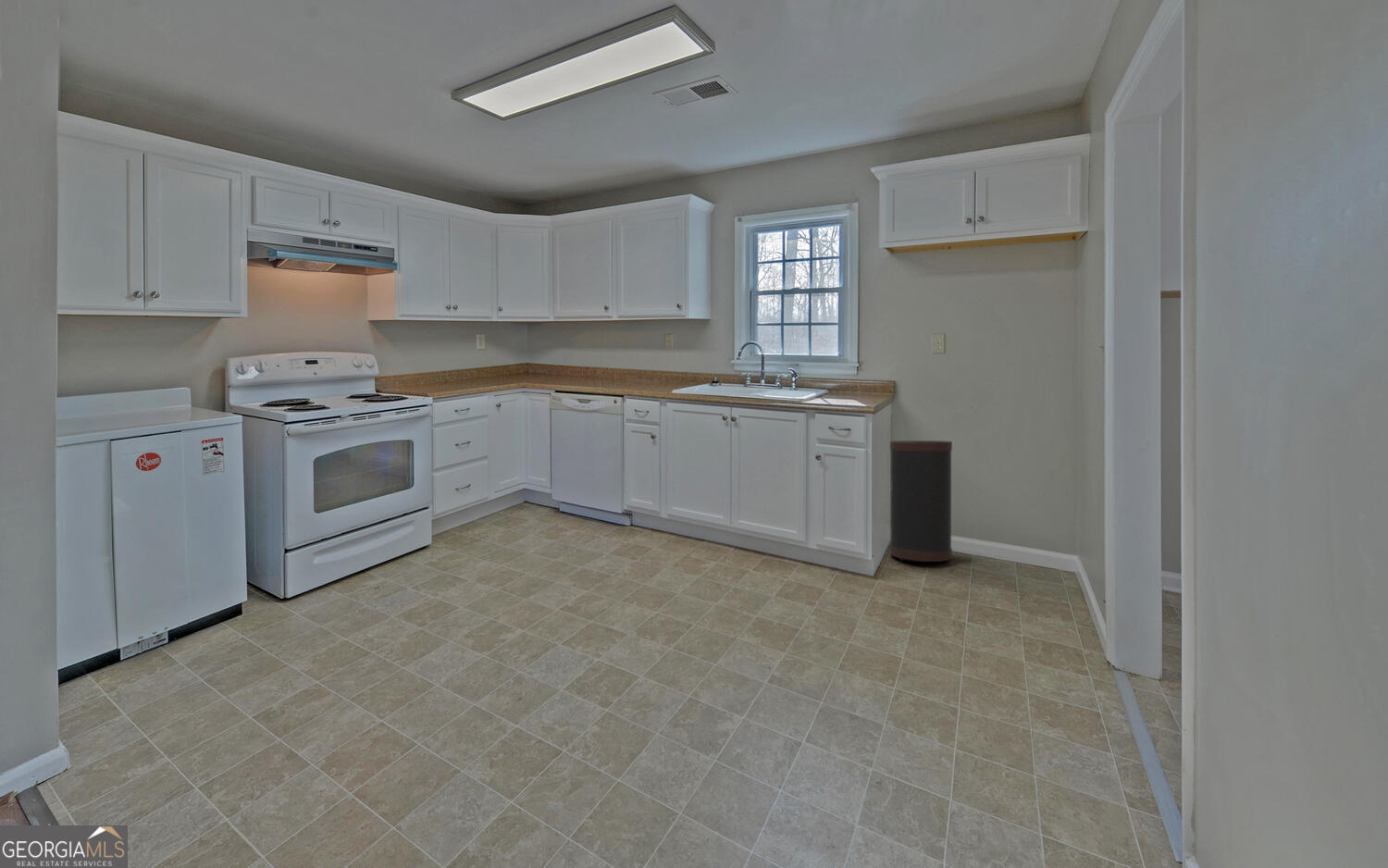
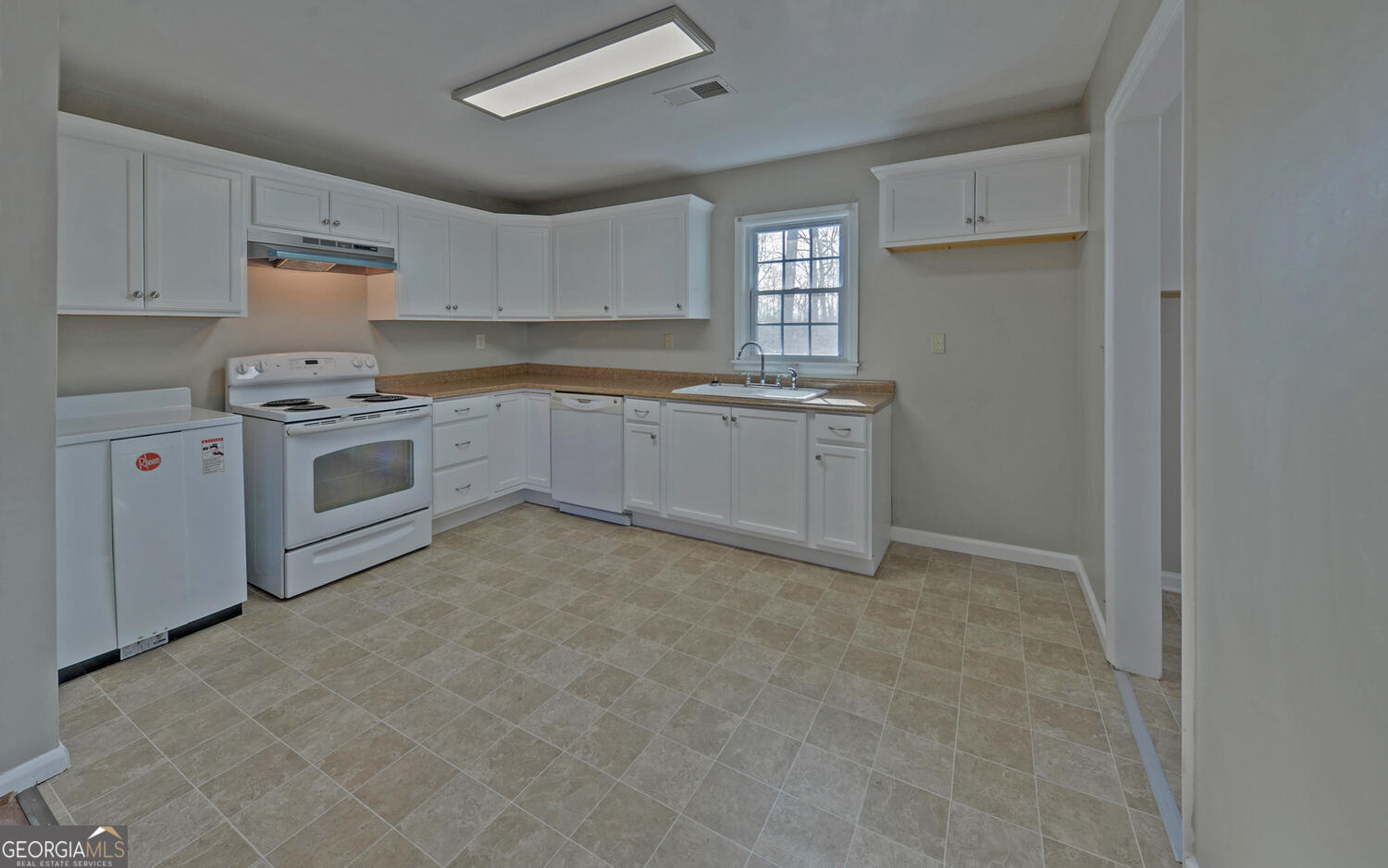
- trash can [889,440,953,563]
